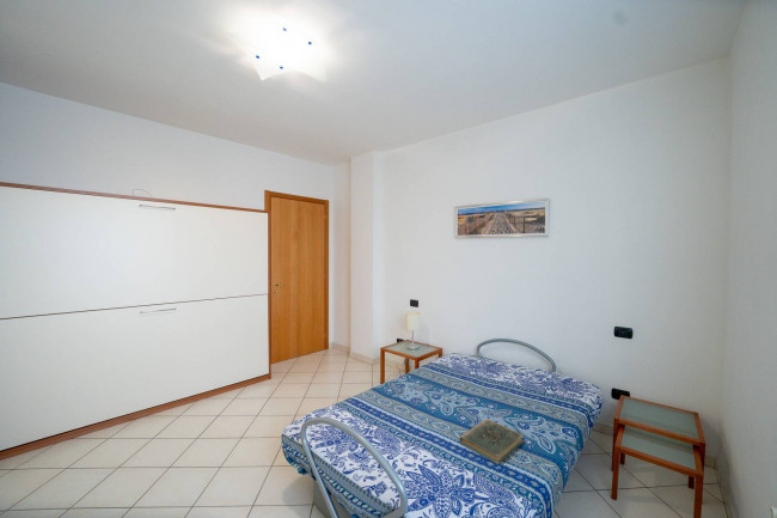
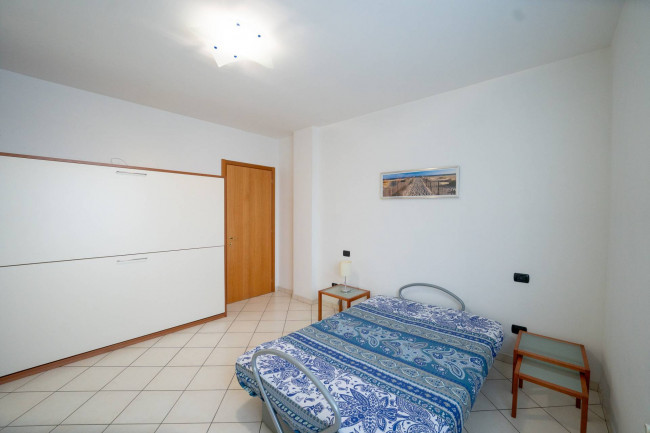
- book [459,418,525,465]
